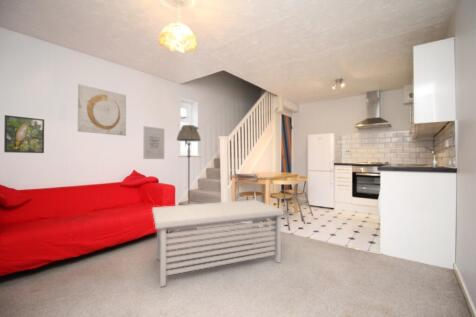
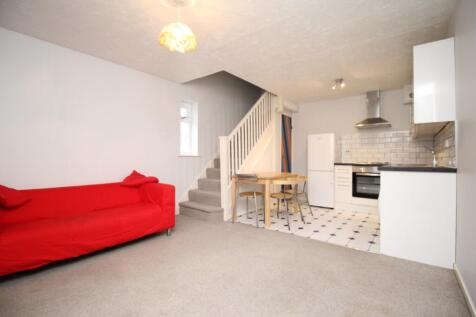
- floor lamp [176,124,202,232]
- wall art [77,83,127,137]
- coffee table [151,199,285,288]
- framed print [3,114,45,154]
- wall art [142,125,165,160]
